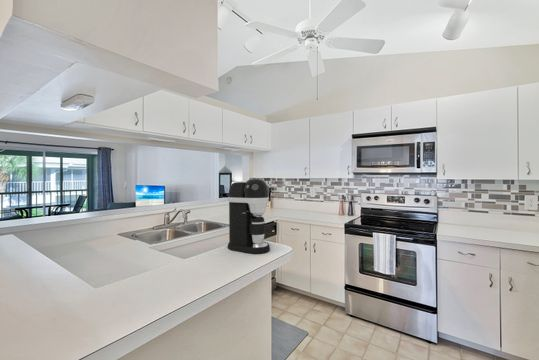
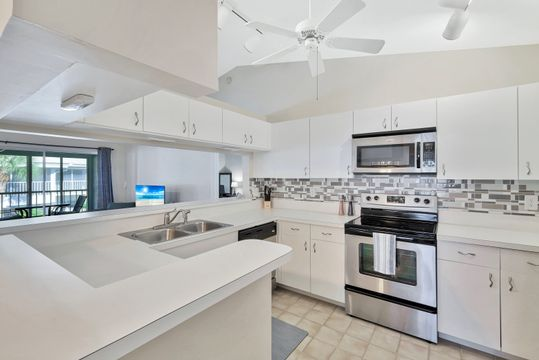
- coffee maker [227,178,271,254]
